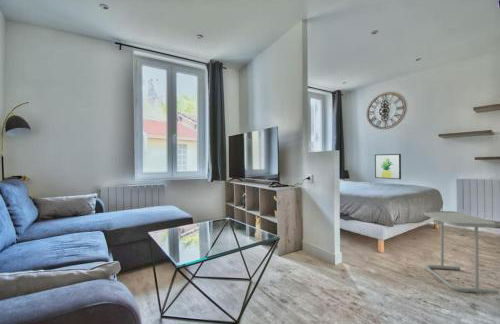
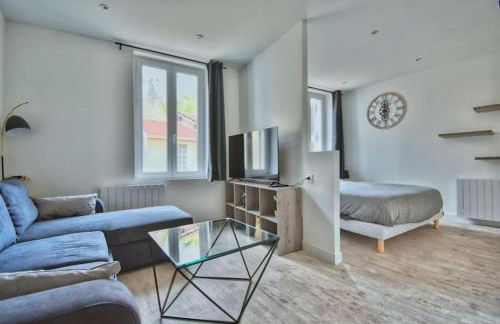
- wall art [374,153,402,180]
- side table [423,210,500,295]
